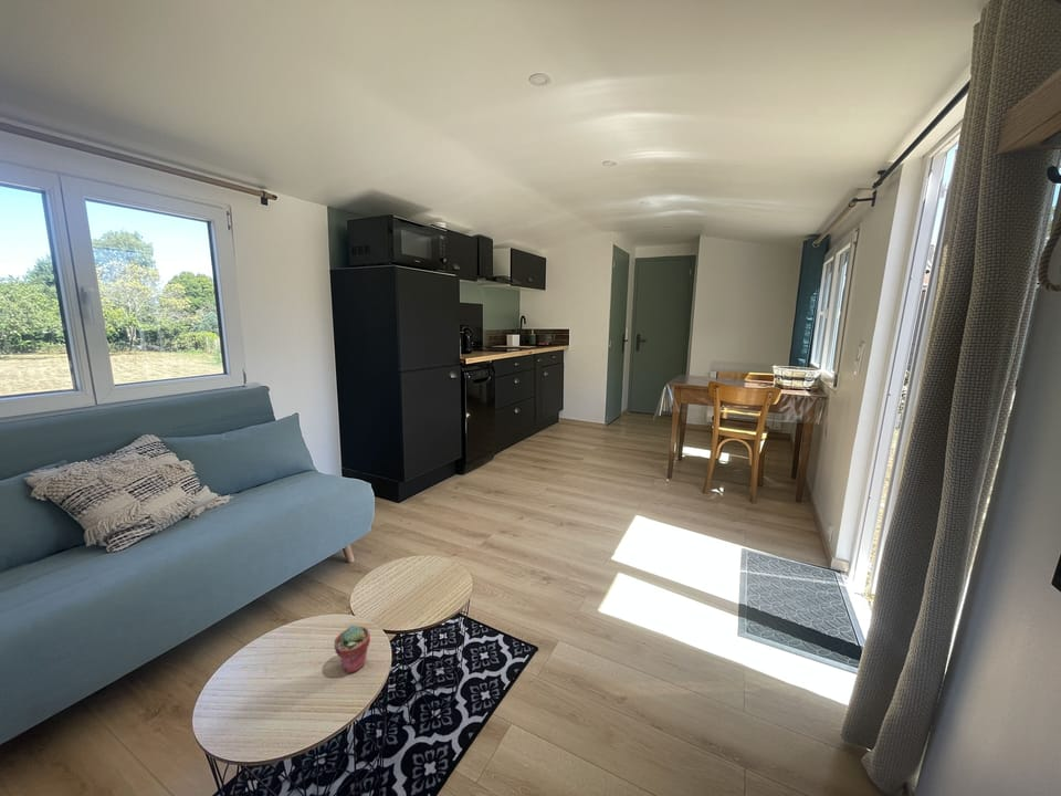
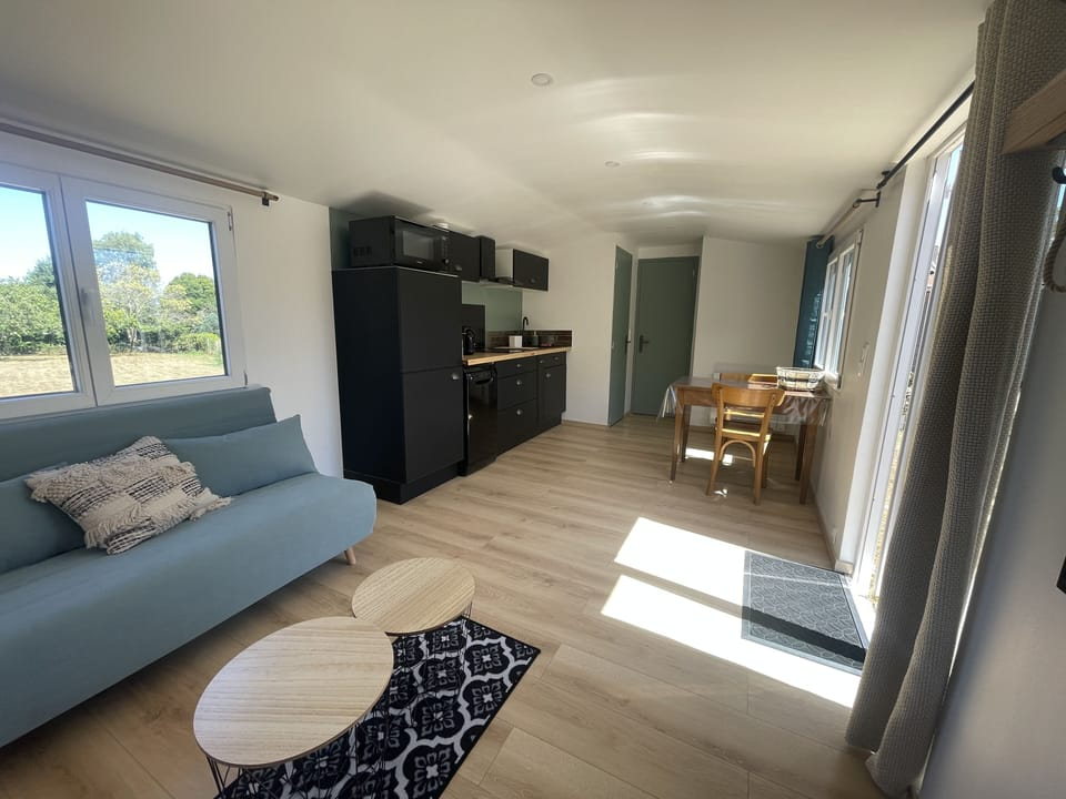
- potted succulent [334,625,371,674]
